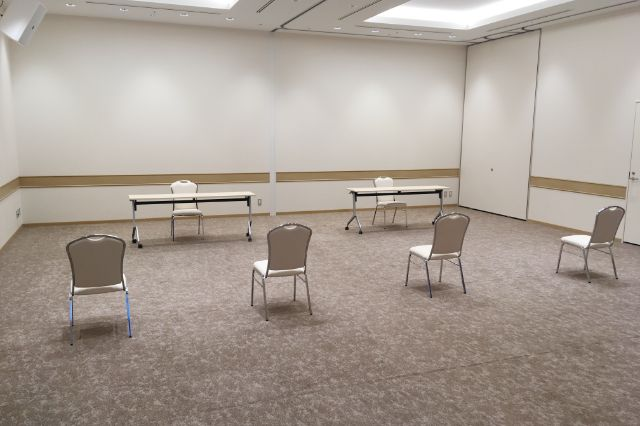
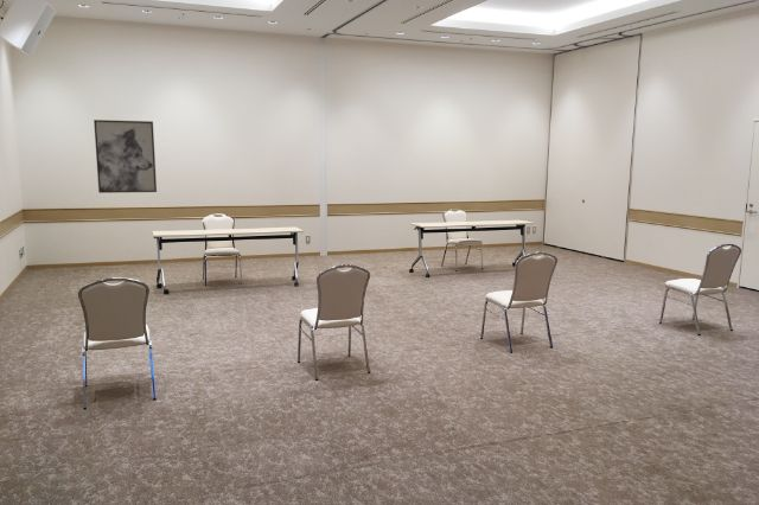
+ wall art [93,119,158,194]
